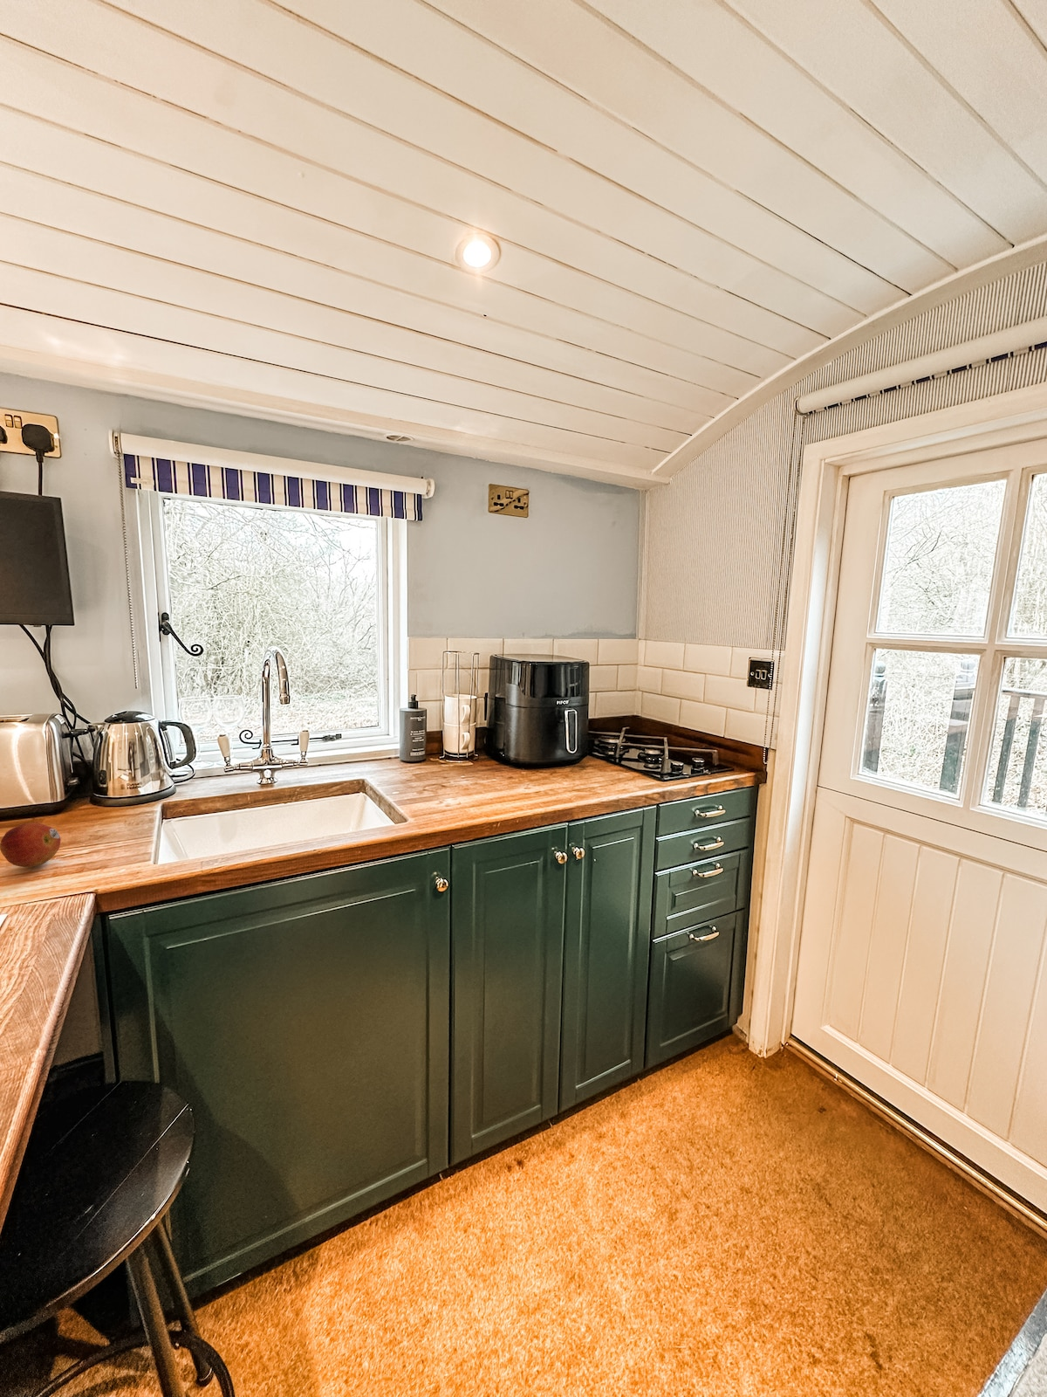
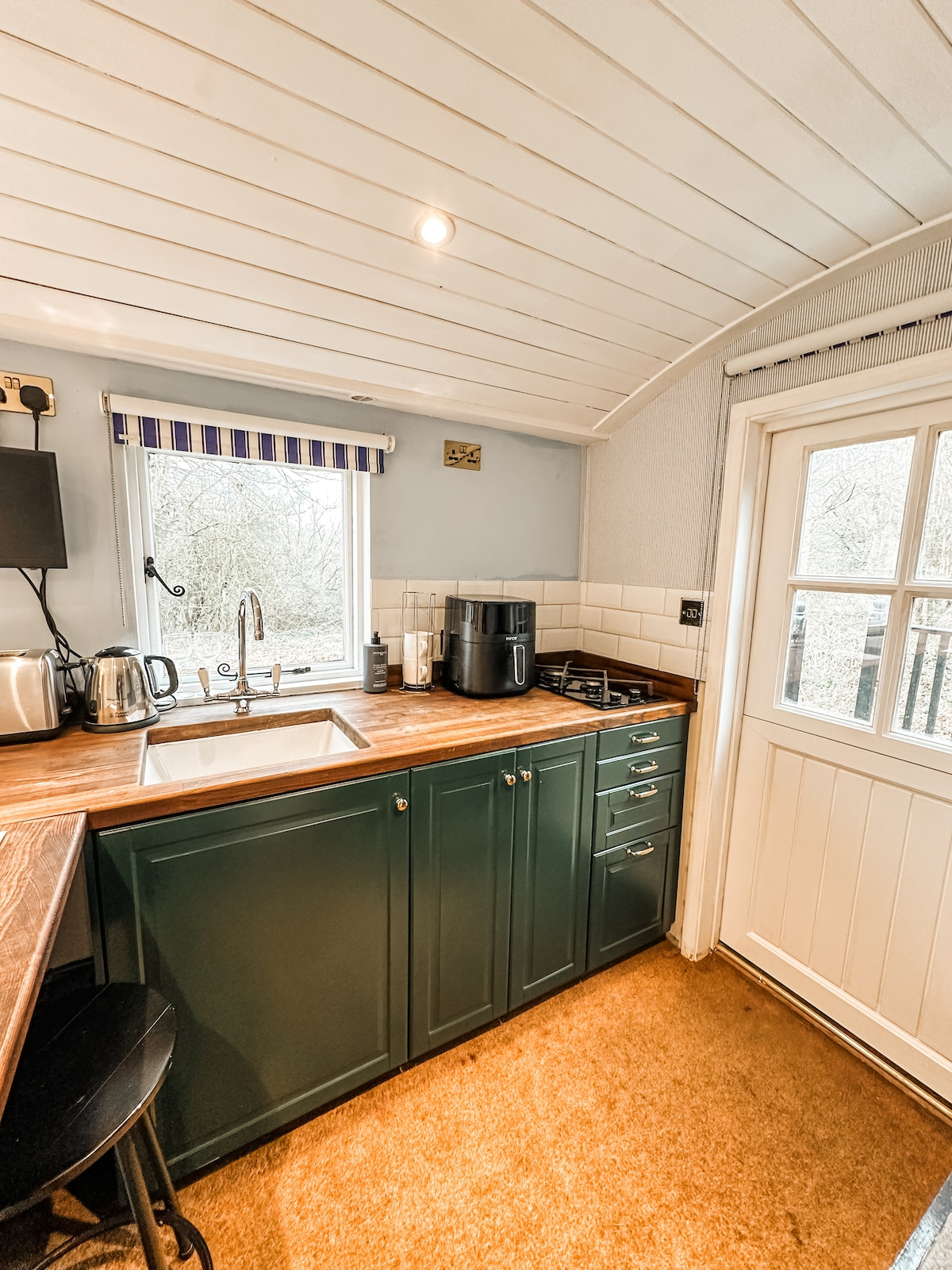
- fruit [0,822,62,868]
